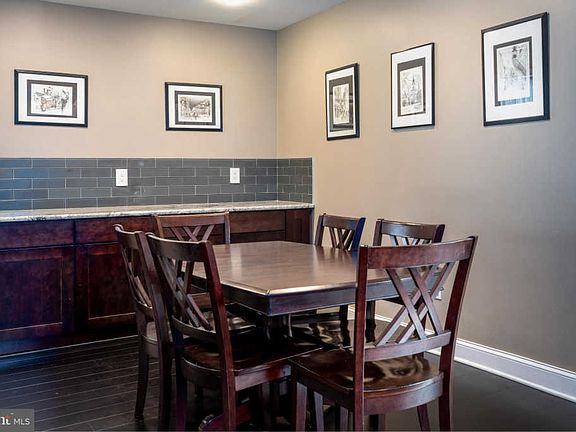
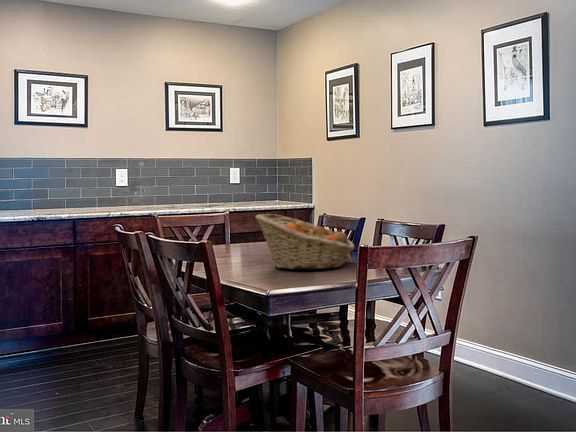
+ fruit basket [254,213,355,270]
